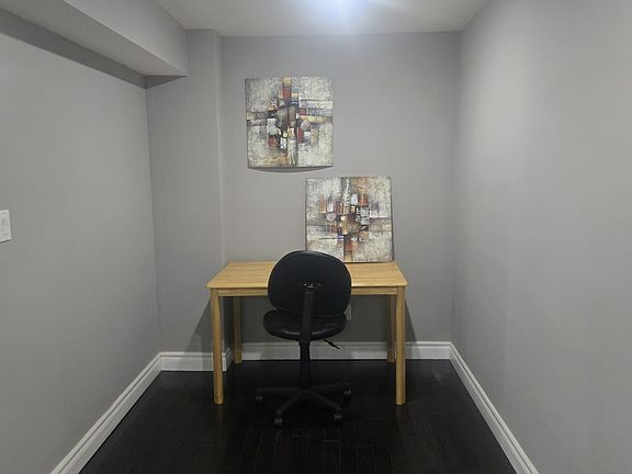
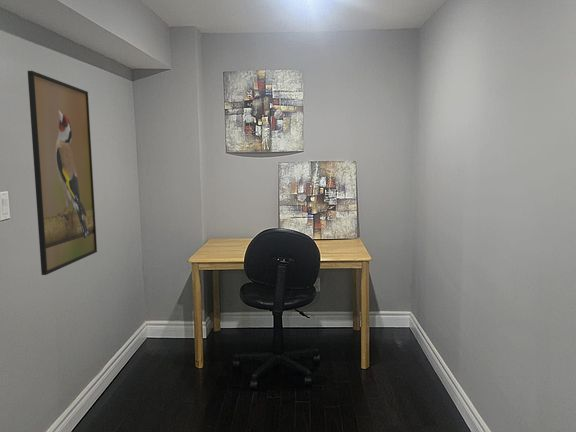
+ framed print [27,70,98,276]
